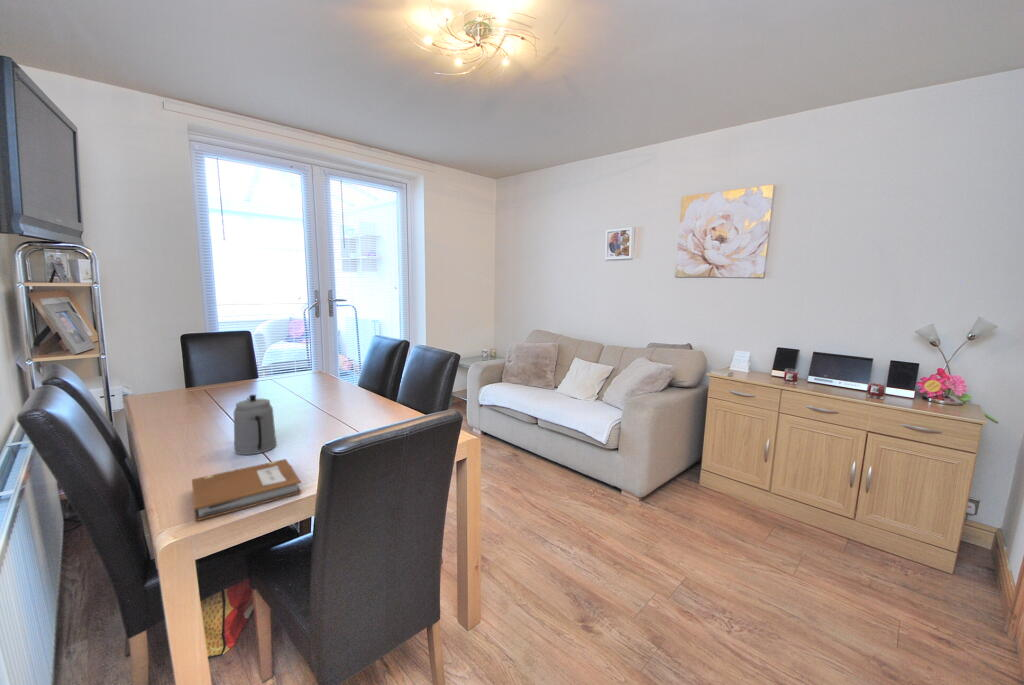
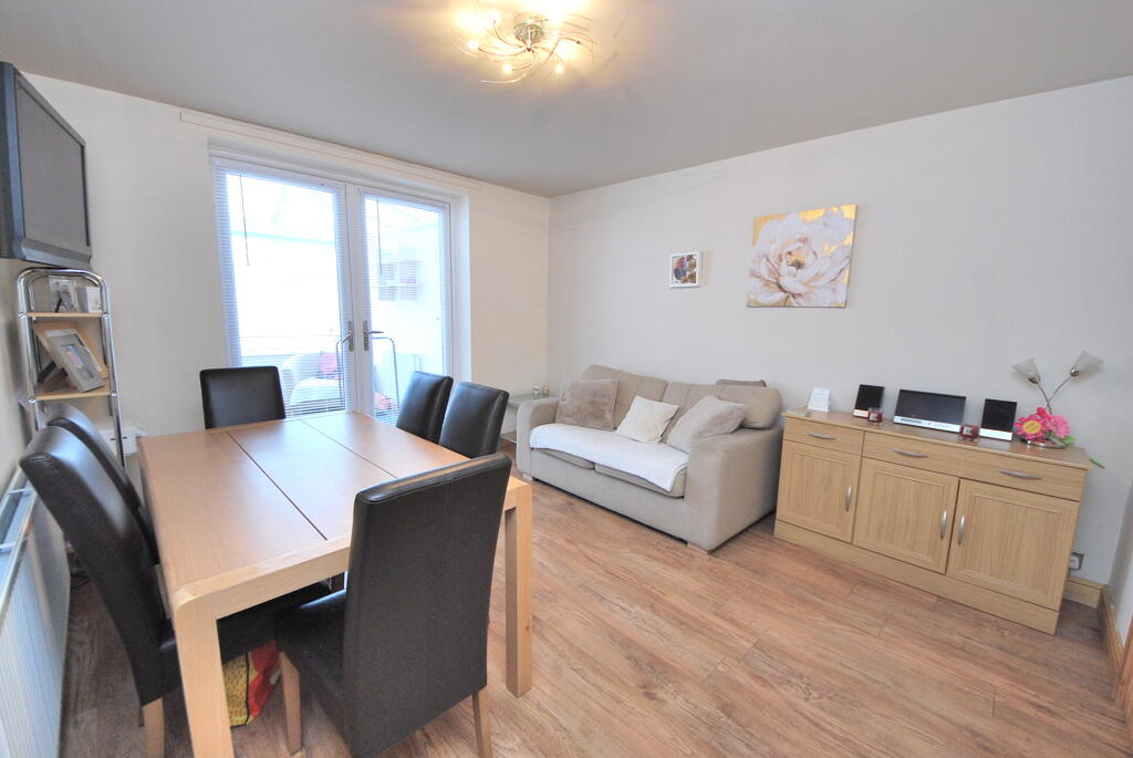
- notebook [191,458,303,523]
- teapot [233,394,278,456]
